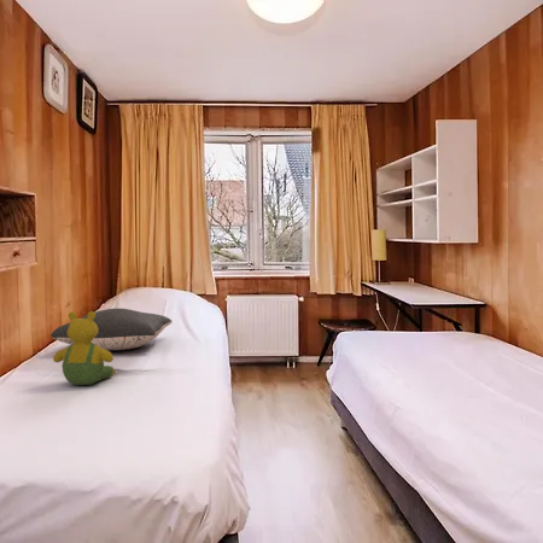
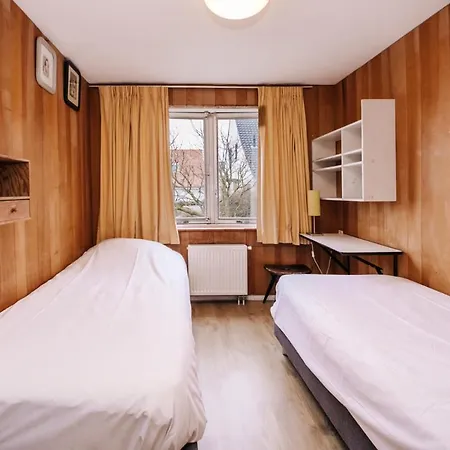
- teddy bear [52,310,116,386]
- pillow [49,308,174,351]
